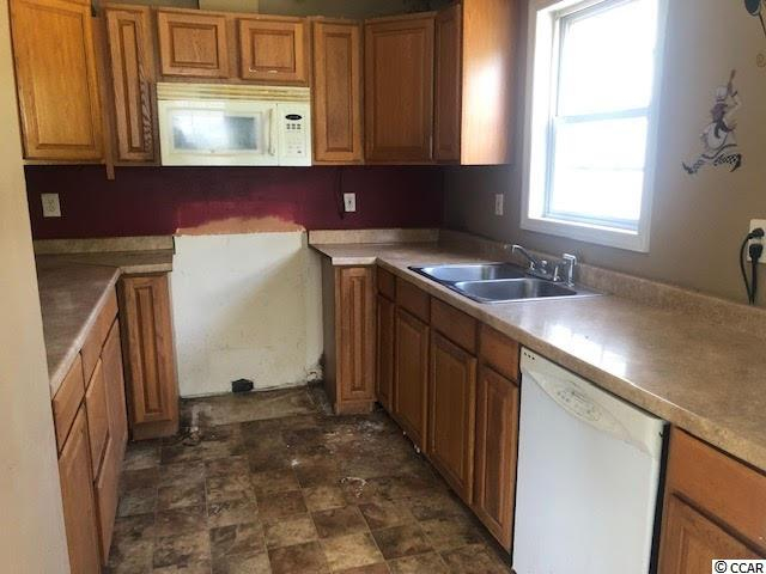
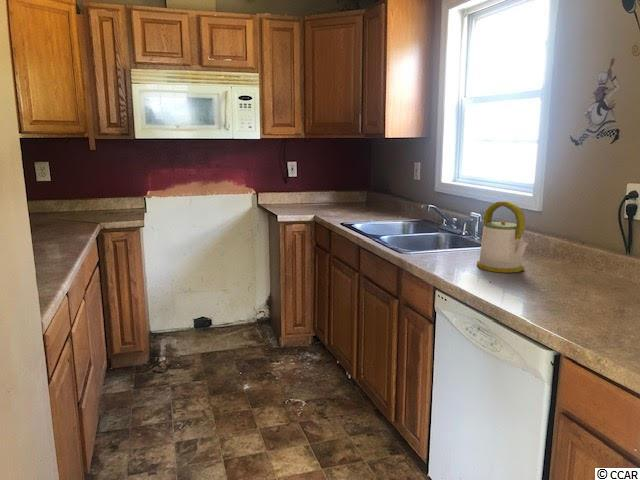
+ kettle [476,200,531,274]
